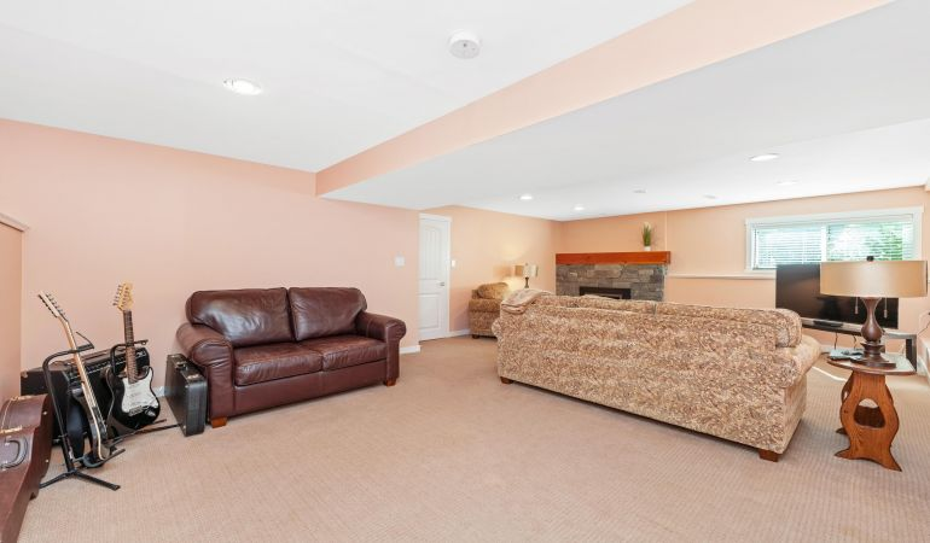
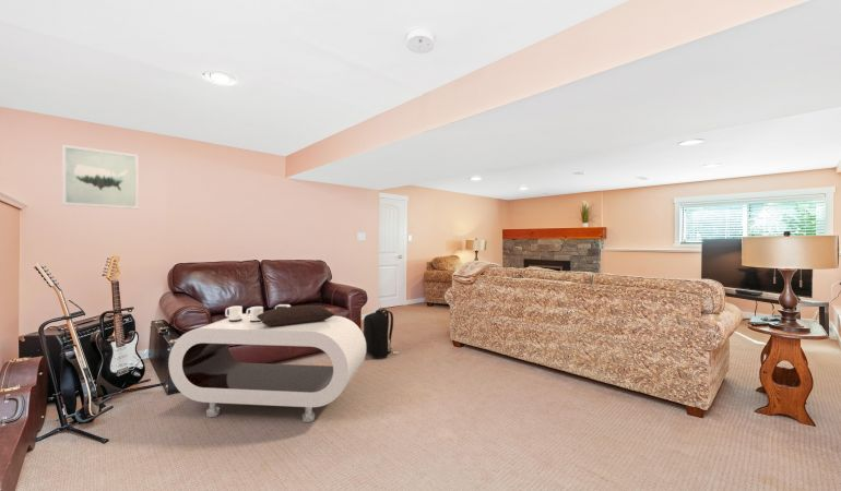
+ backpack [363,308,394,359]
+ coffee table [167,303,367,423]
+ wall art [61,144,140,209]
